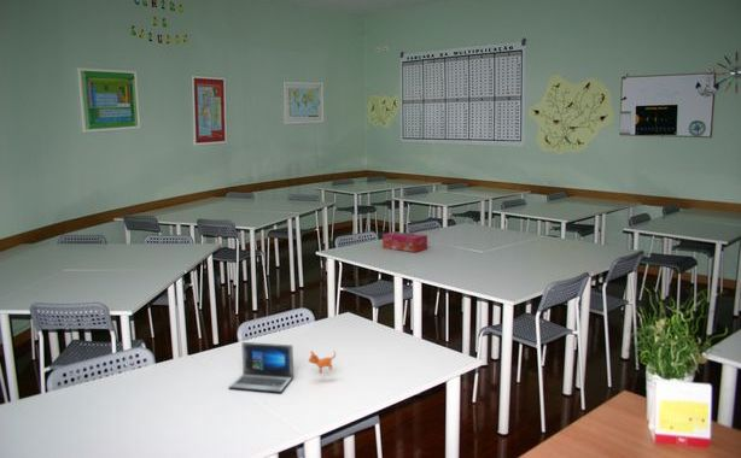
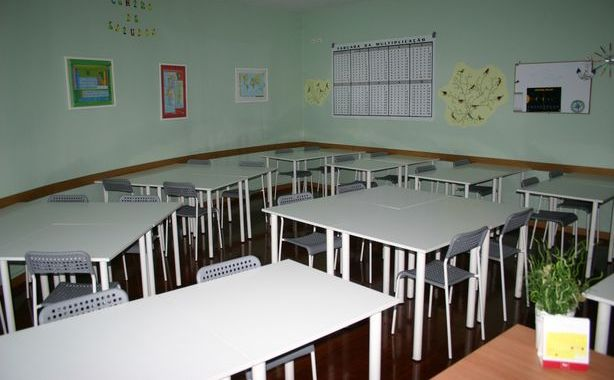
- laptop [228,341,337,394]
- tissue box [381,230,428,253]
